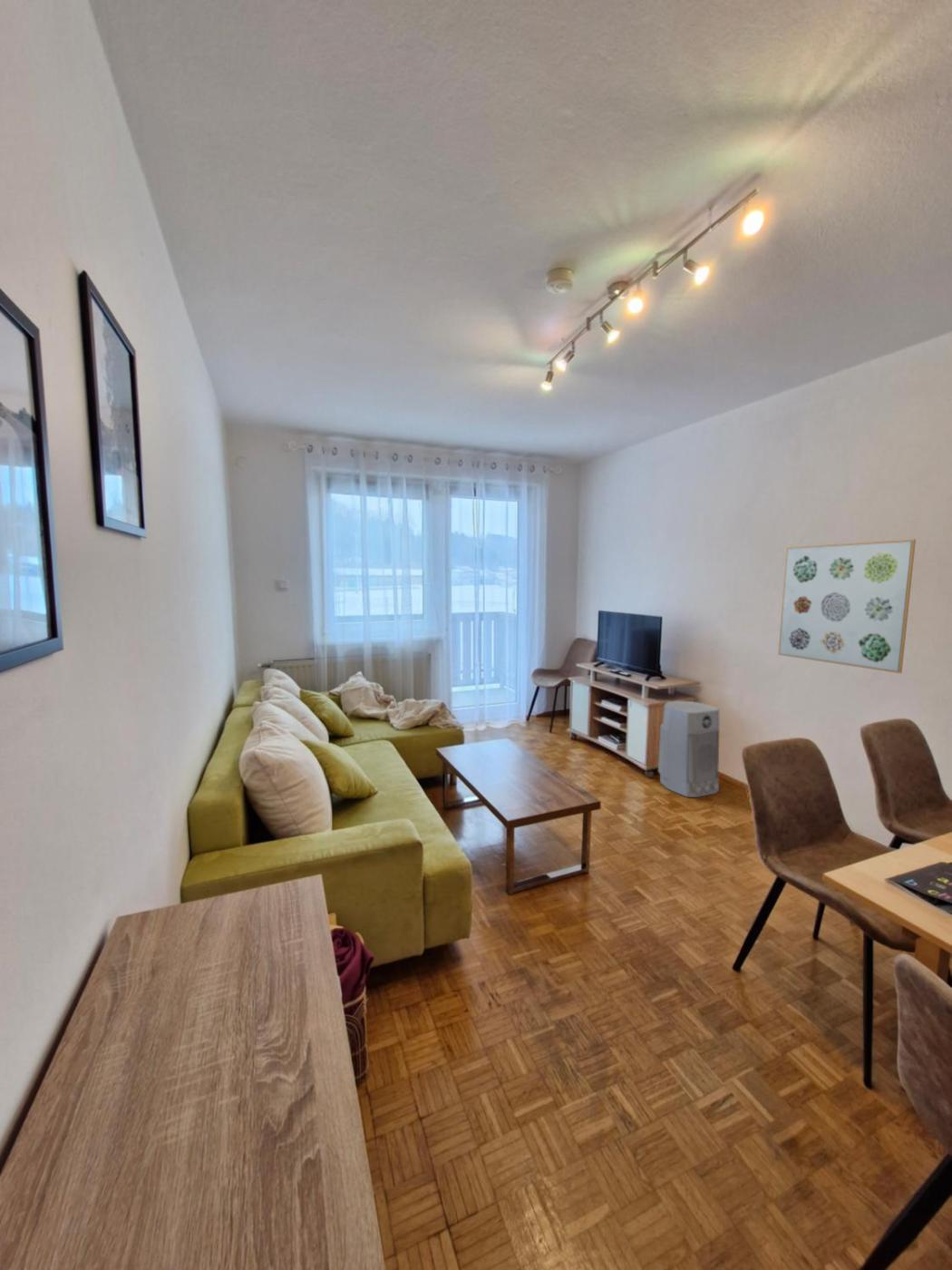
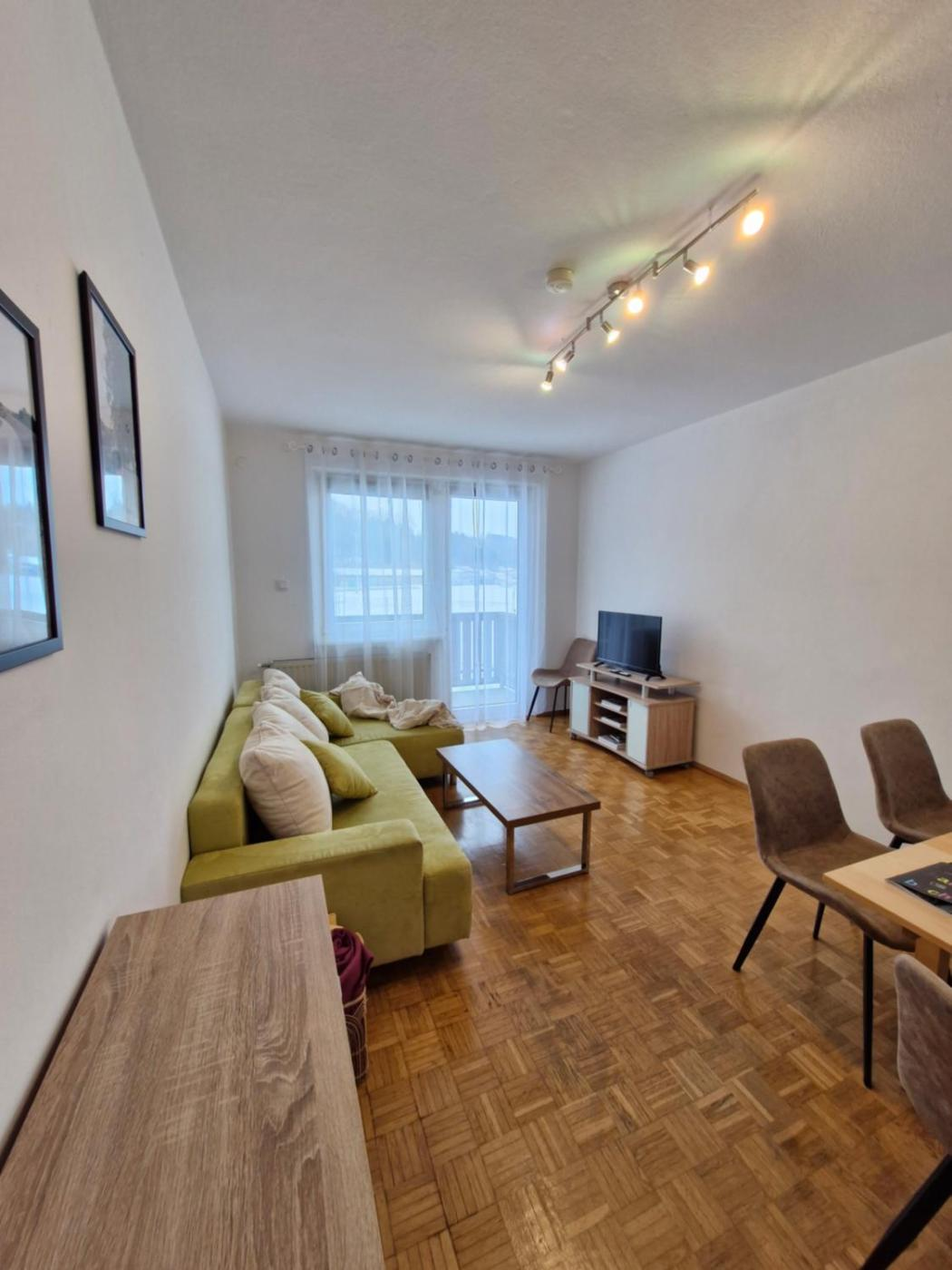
- air purifier [657,700,720,798]
- wall art [777,539,917,674]
